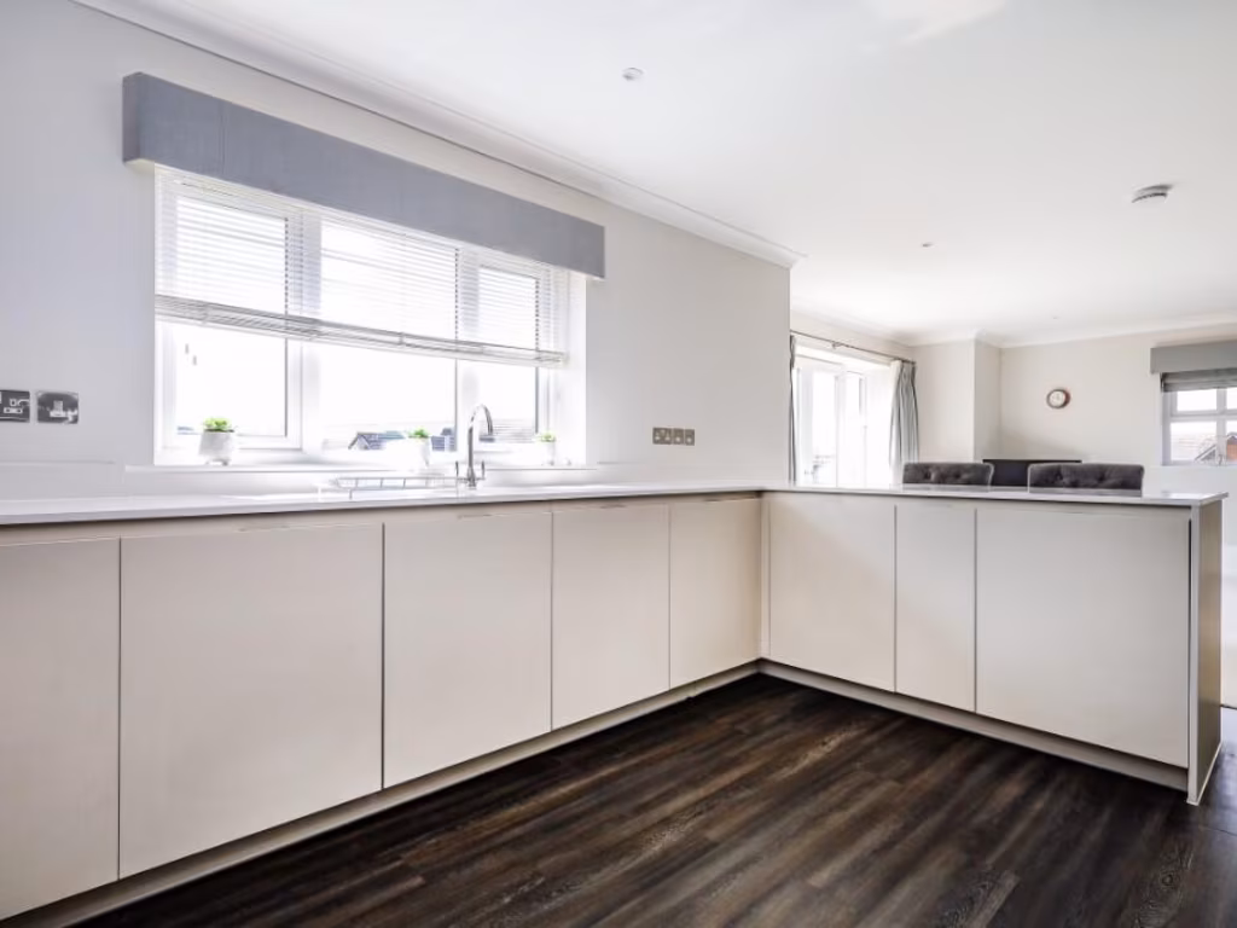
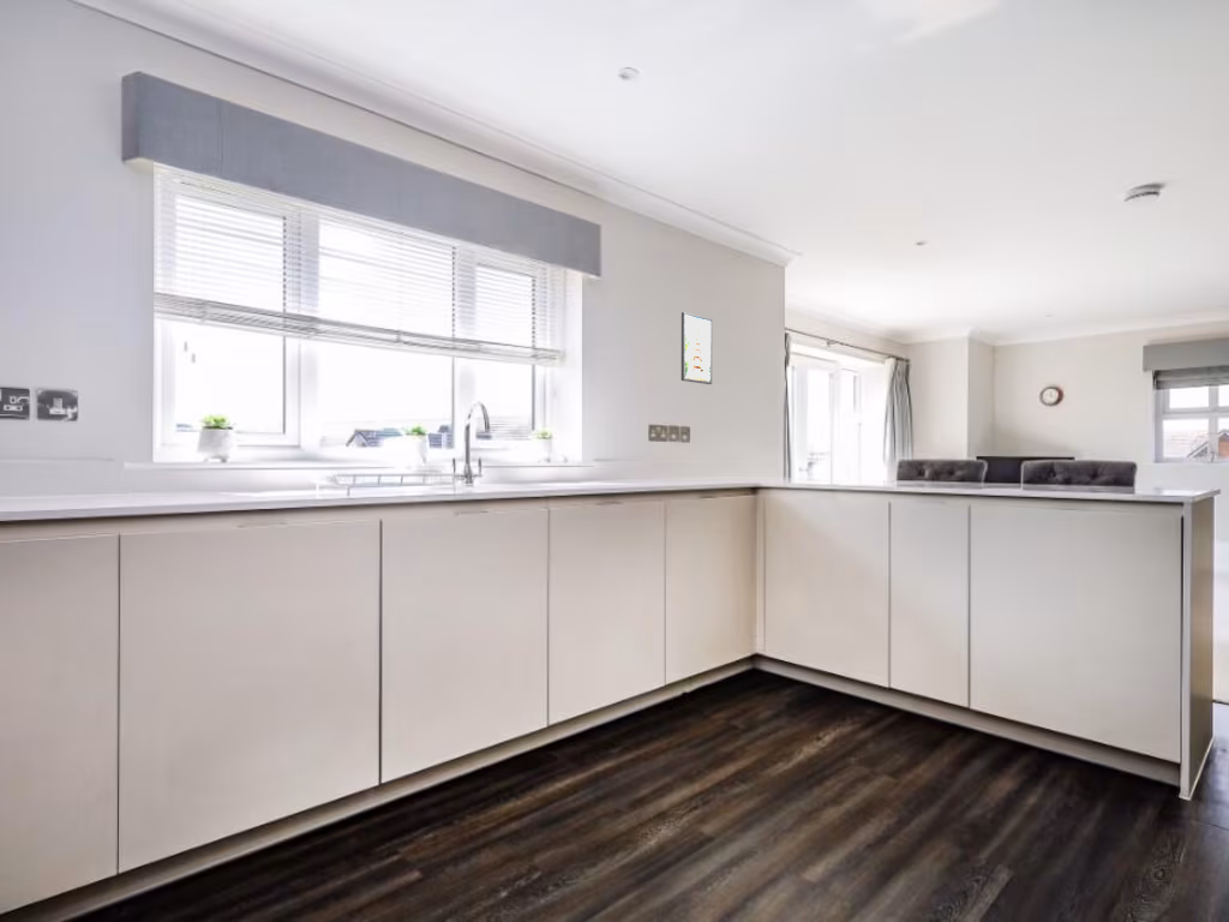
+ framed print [681,311,713,385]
